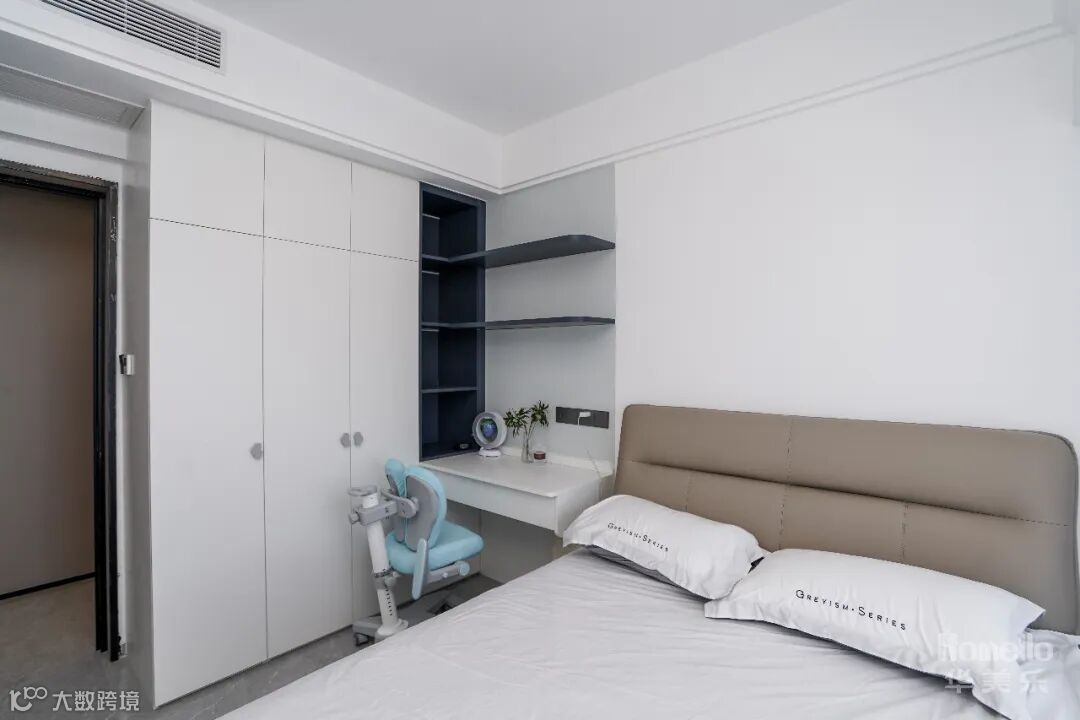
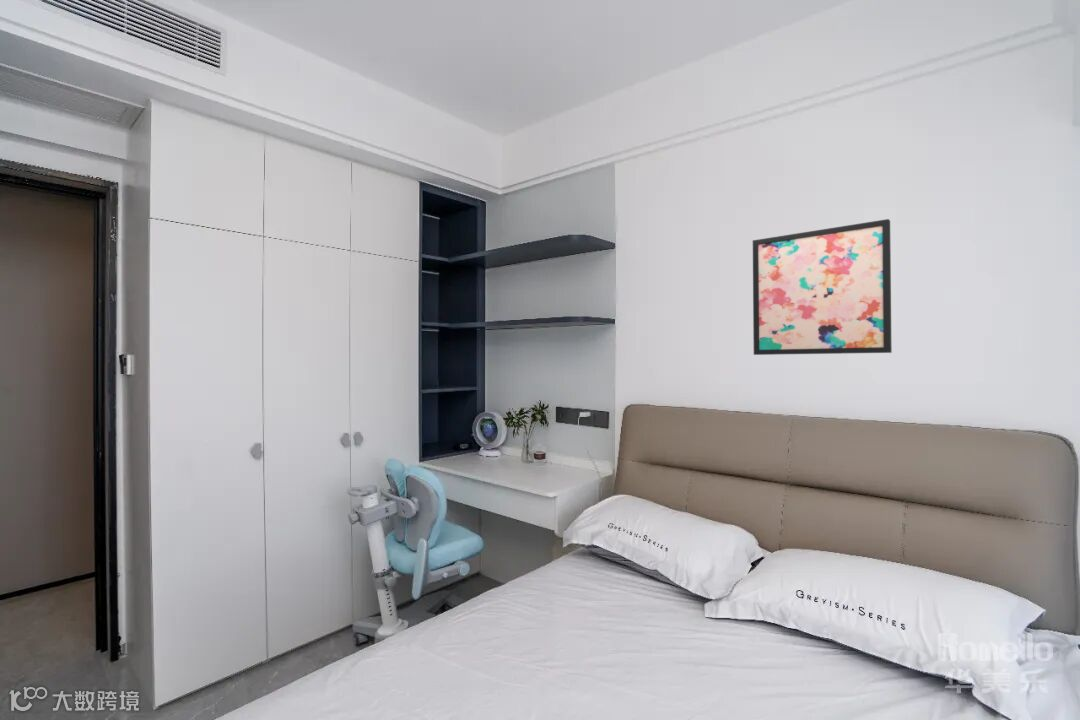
+ wall art [752,218,893,356]
